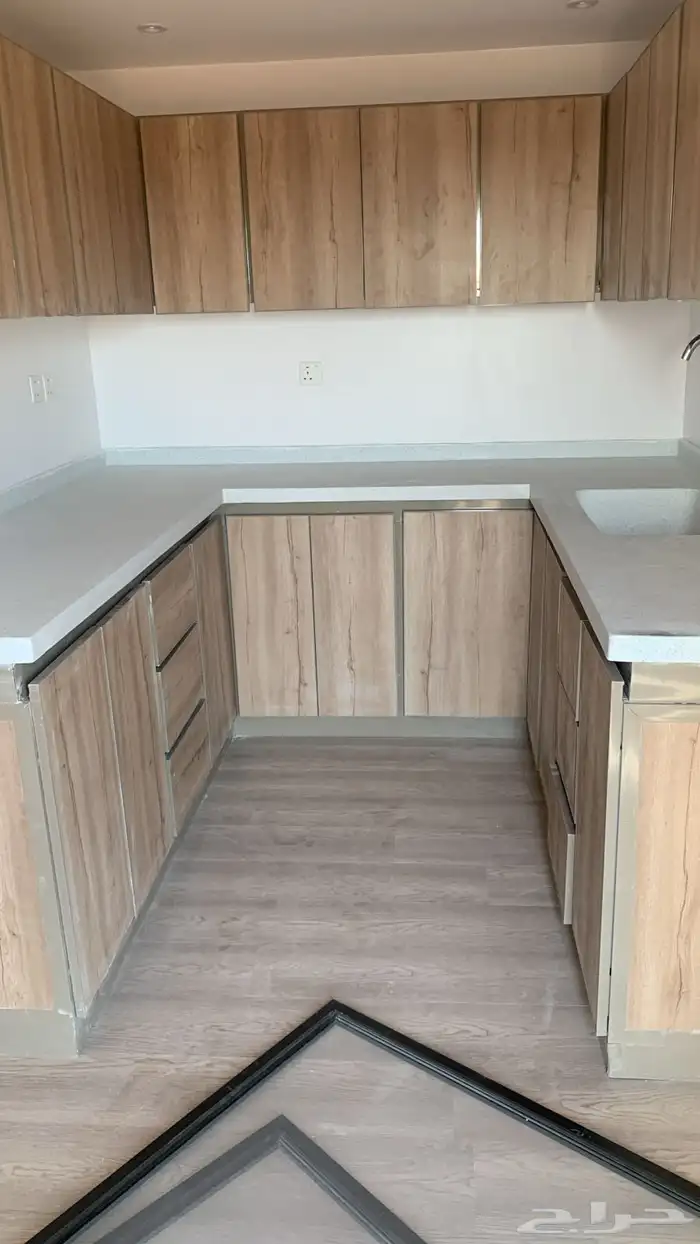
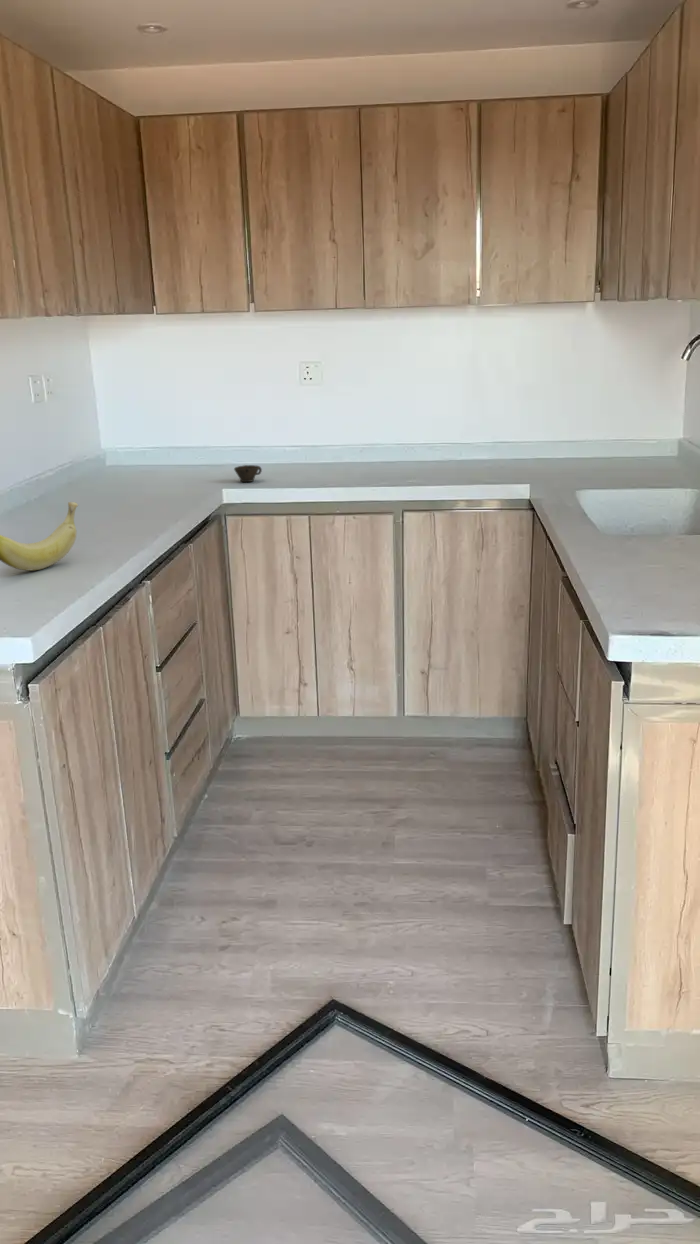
+ banana [0,501,79,571]
+ cup [233,464,263,483]
